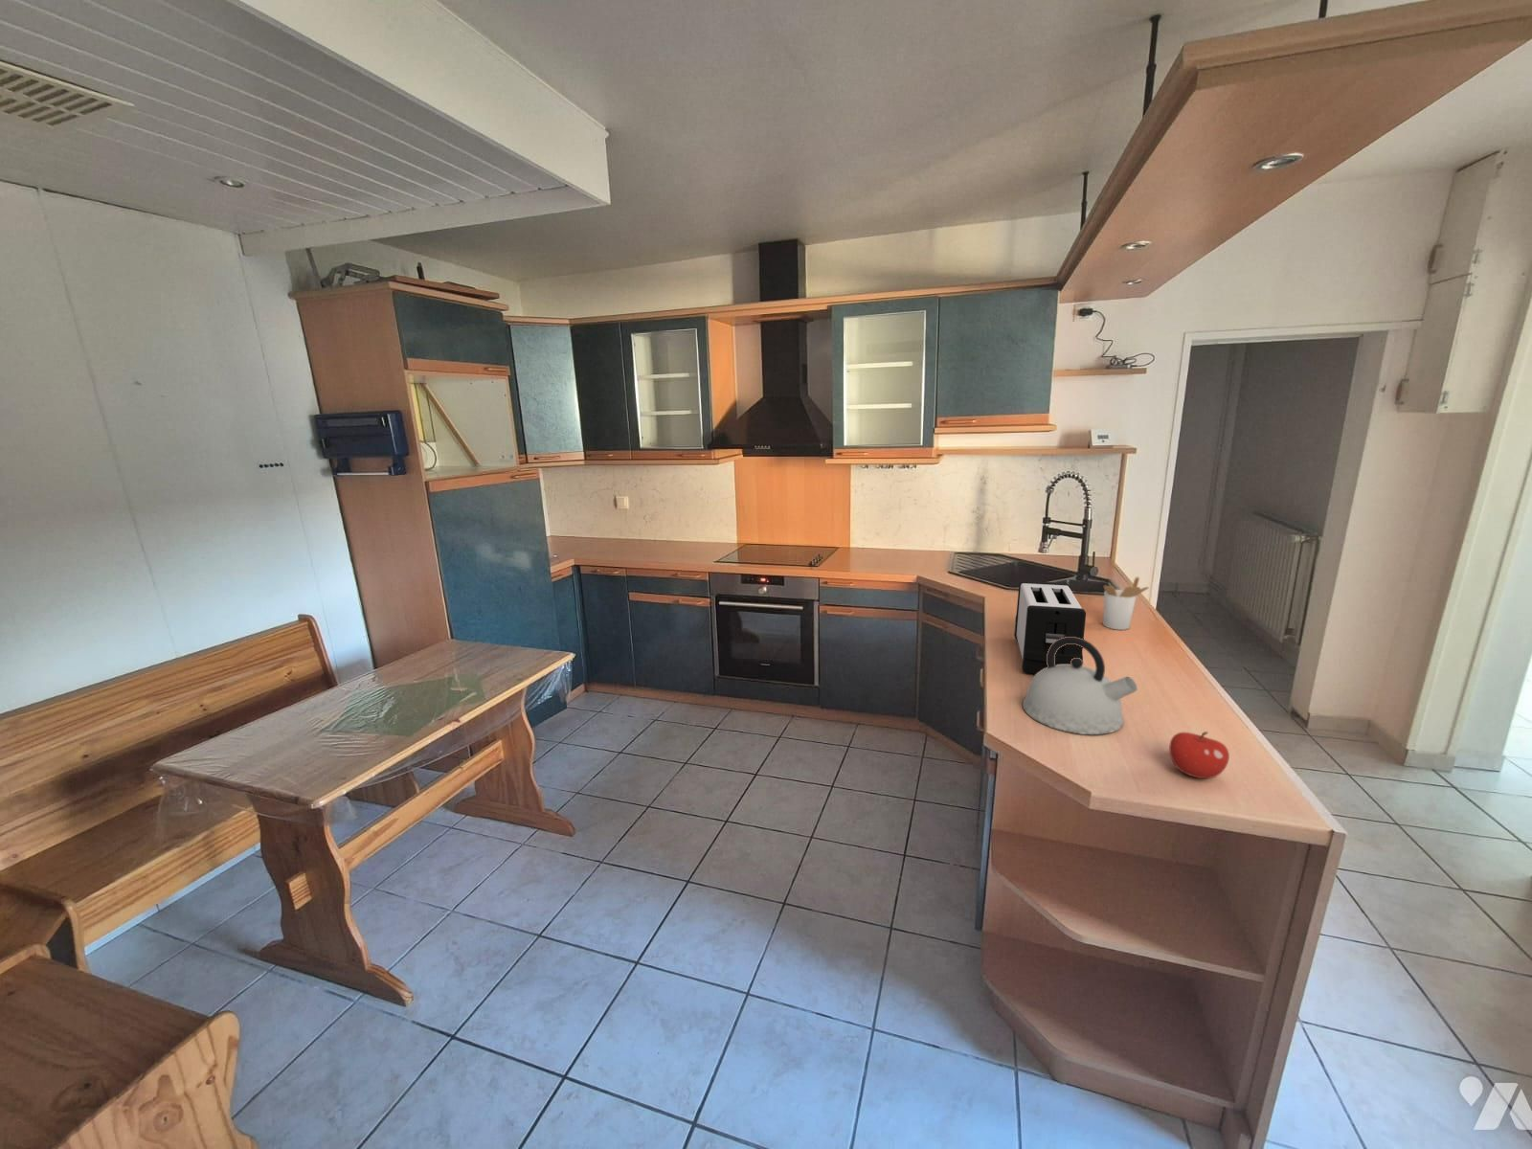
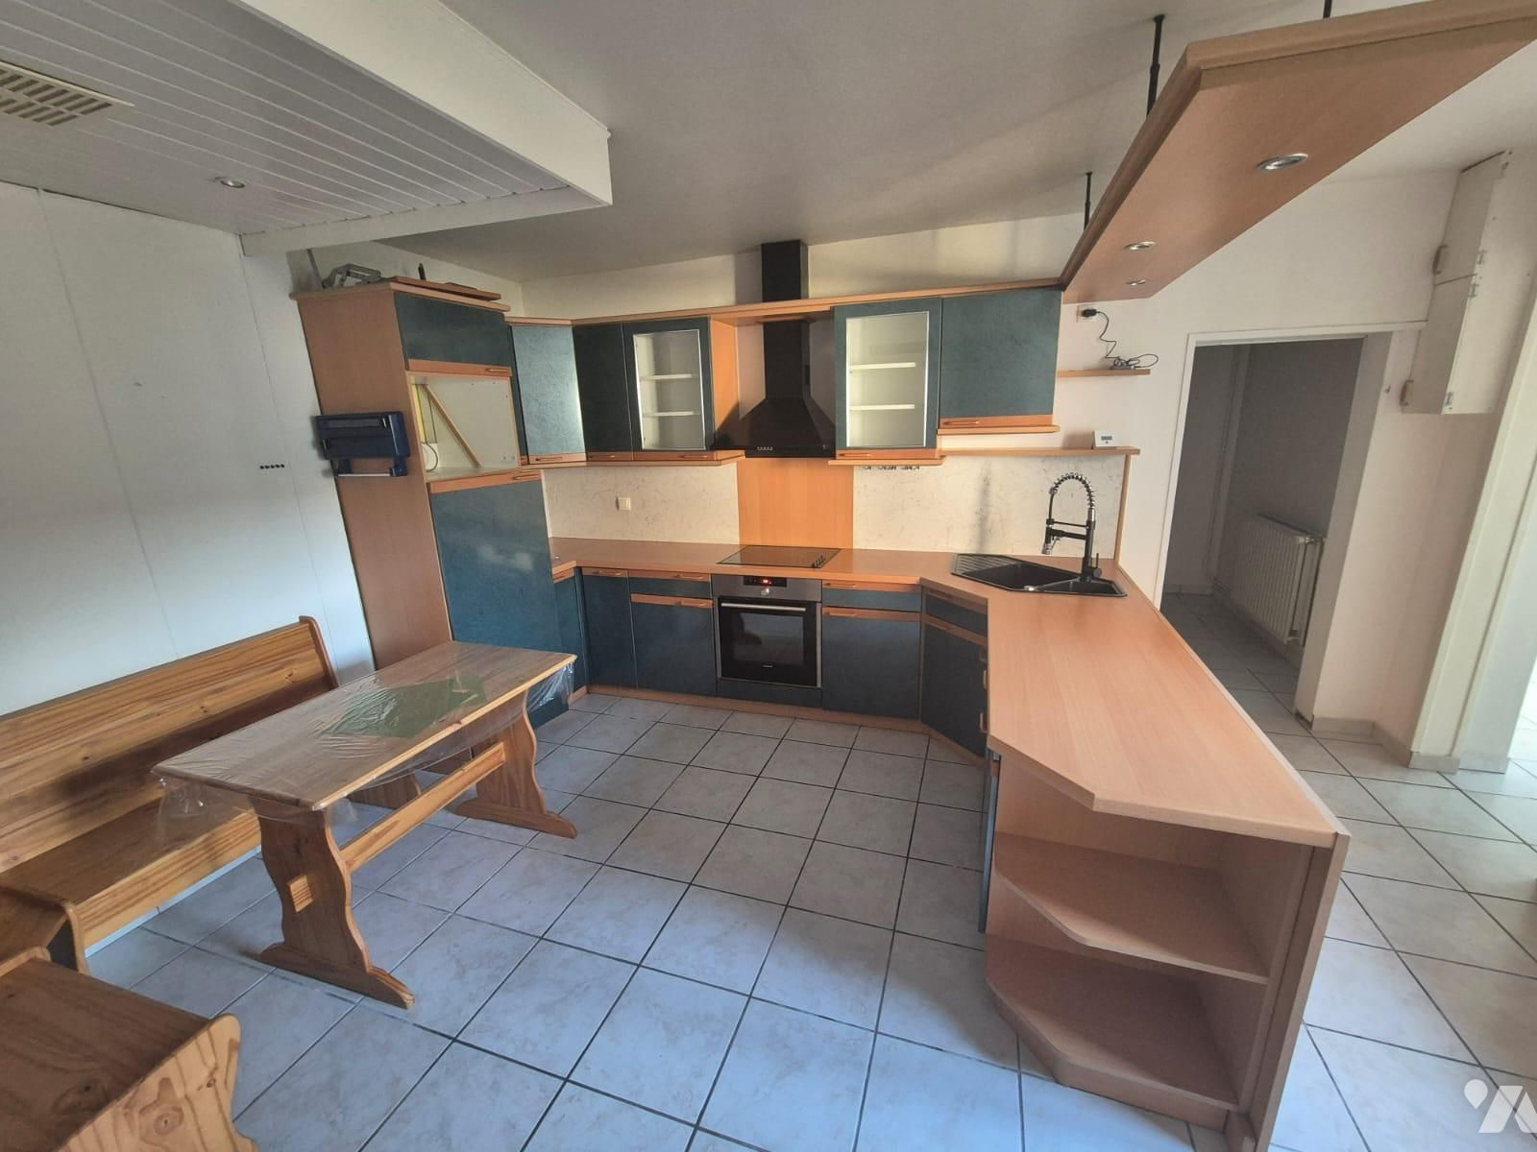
- utensil holder [1103,577,1150,631]
- toaster [1013,581,1087,676]
- kettle [1022,637,1139,735]
- fruit [1168,730,1230,780]
